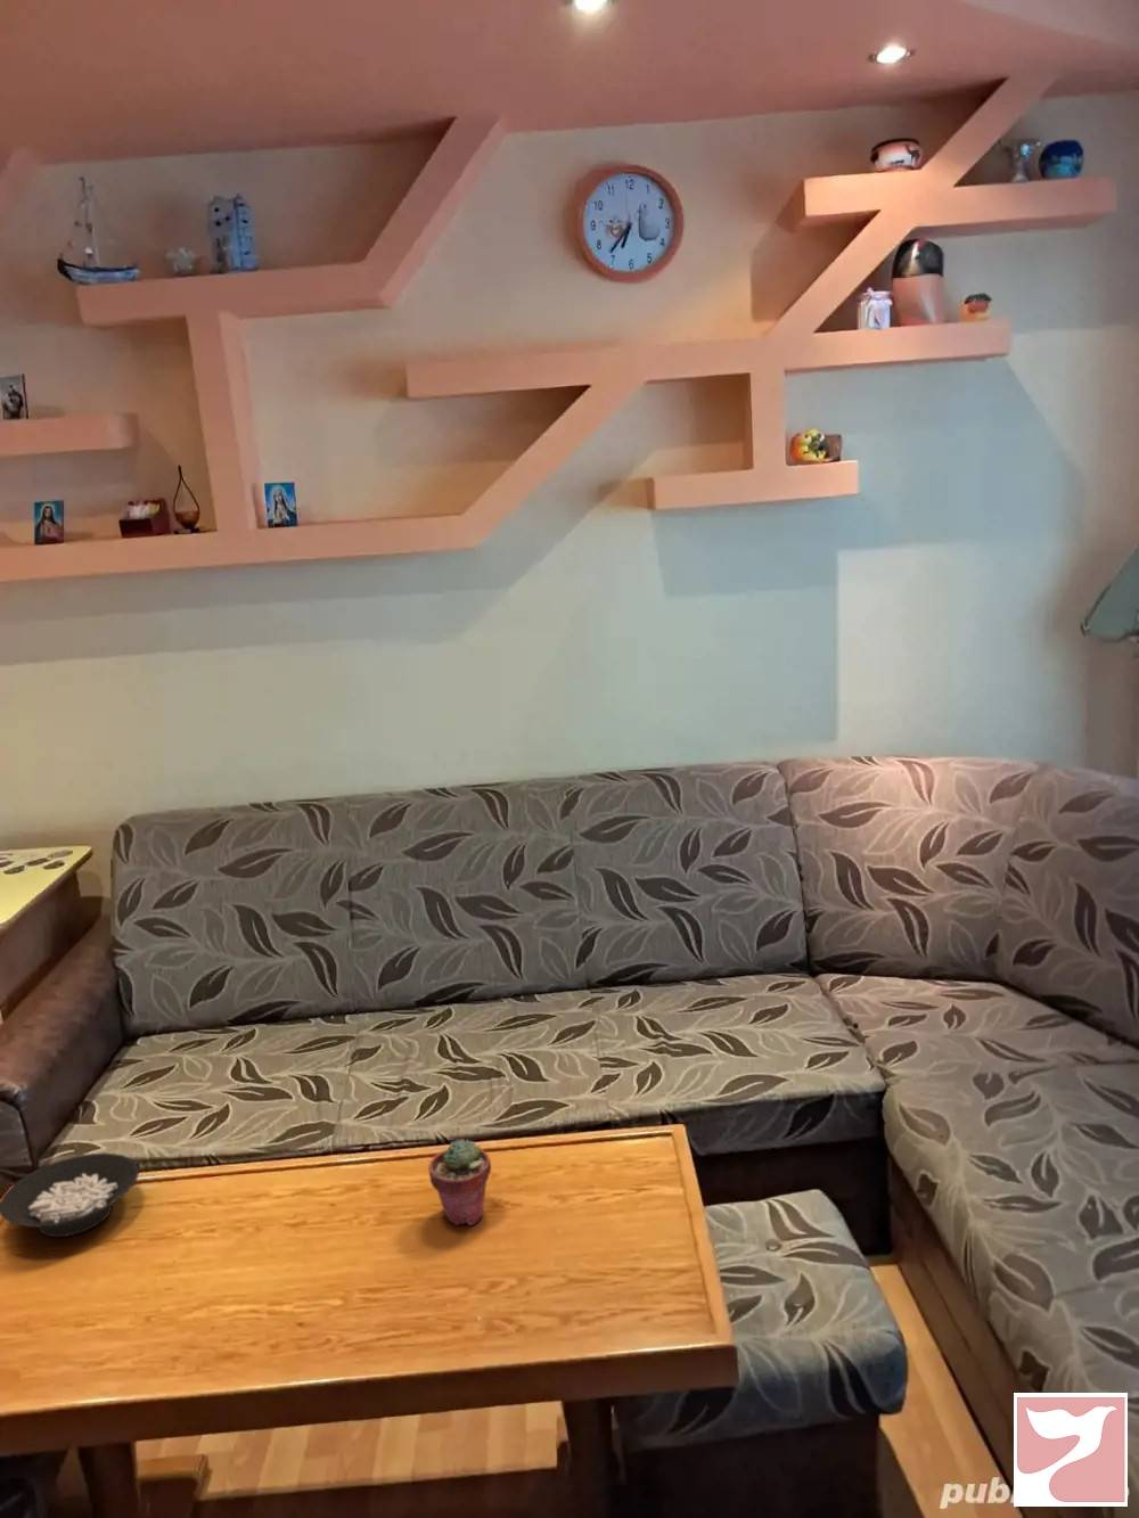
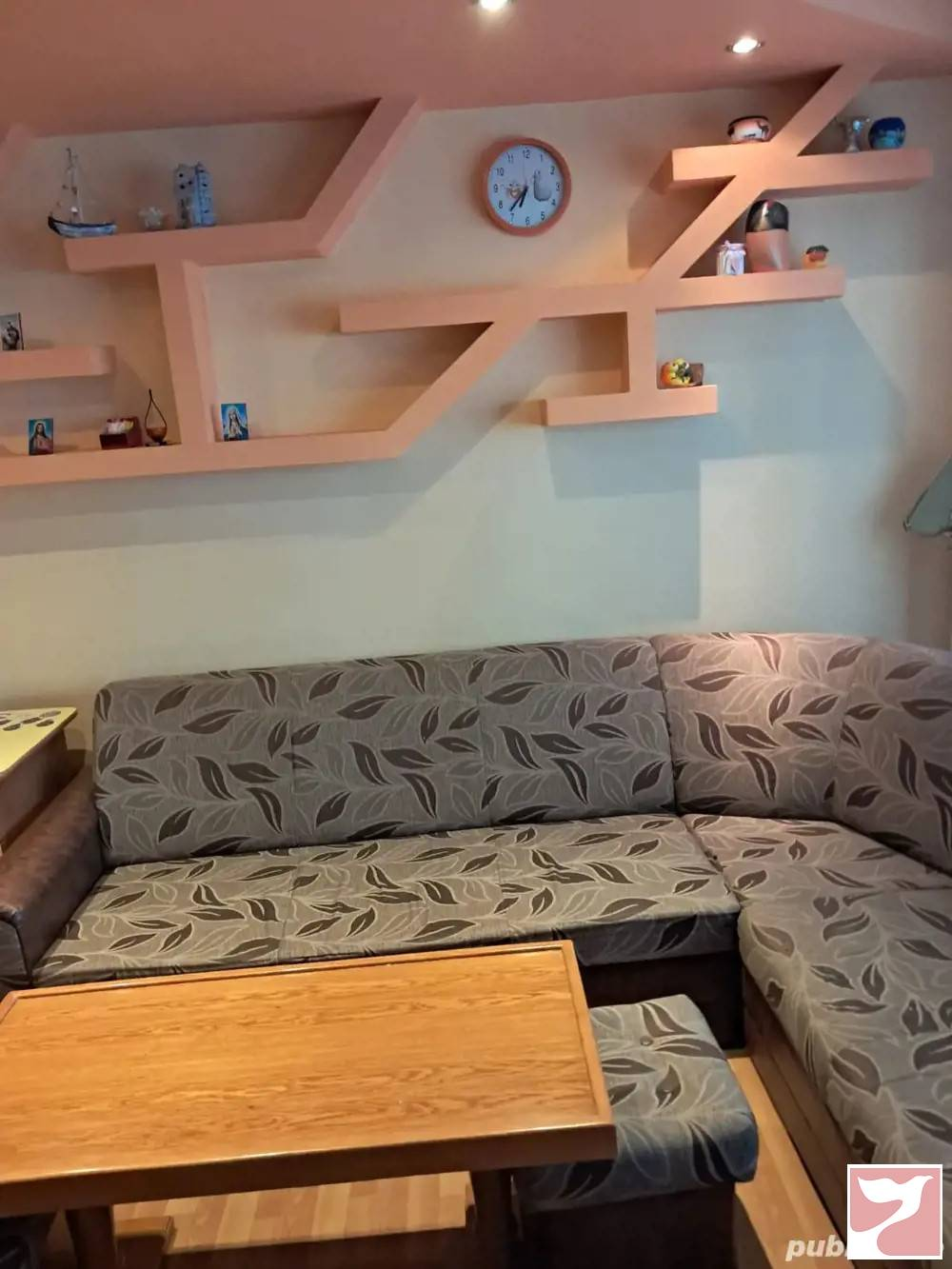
- potted succulent [427,1138,492,1226]
- cereal bowl [0,1151,141,1238]
